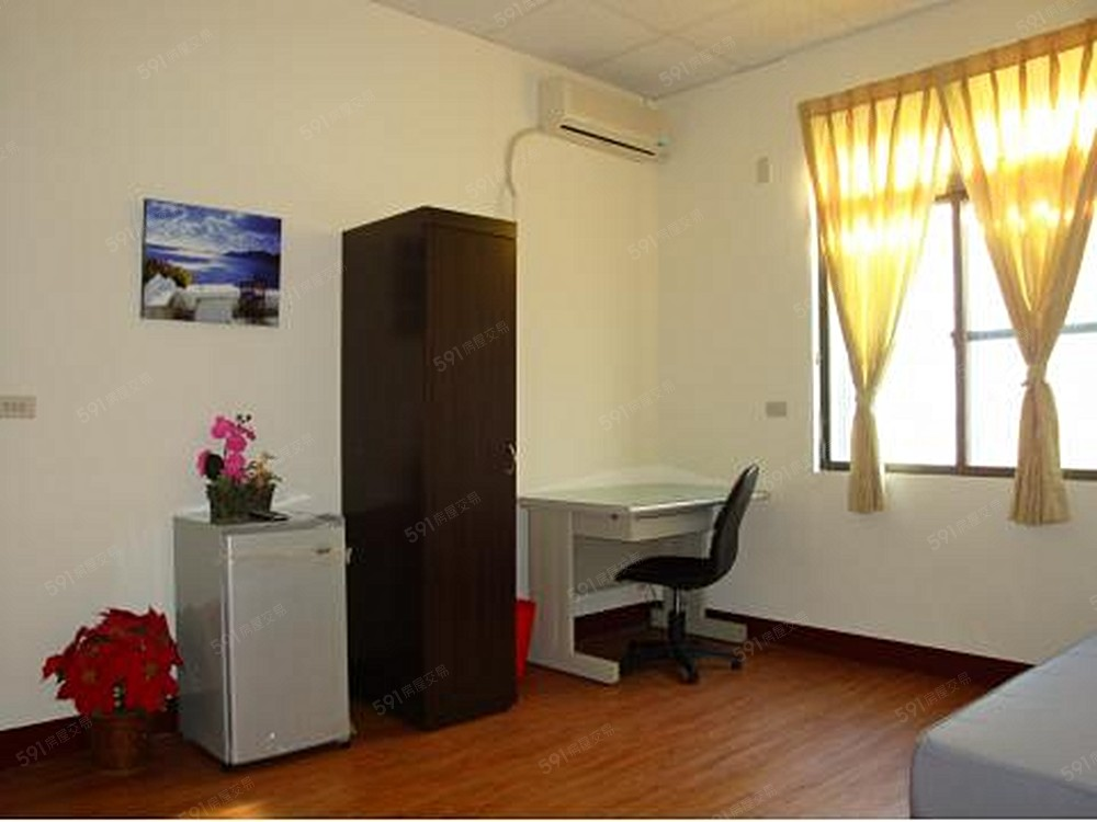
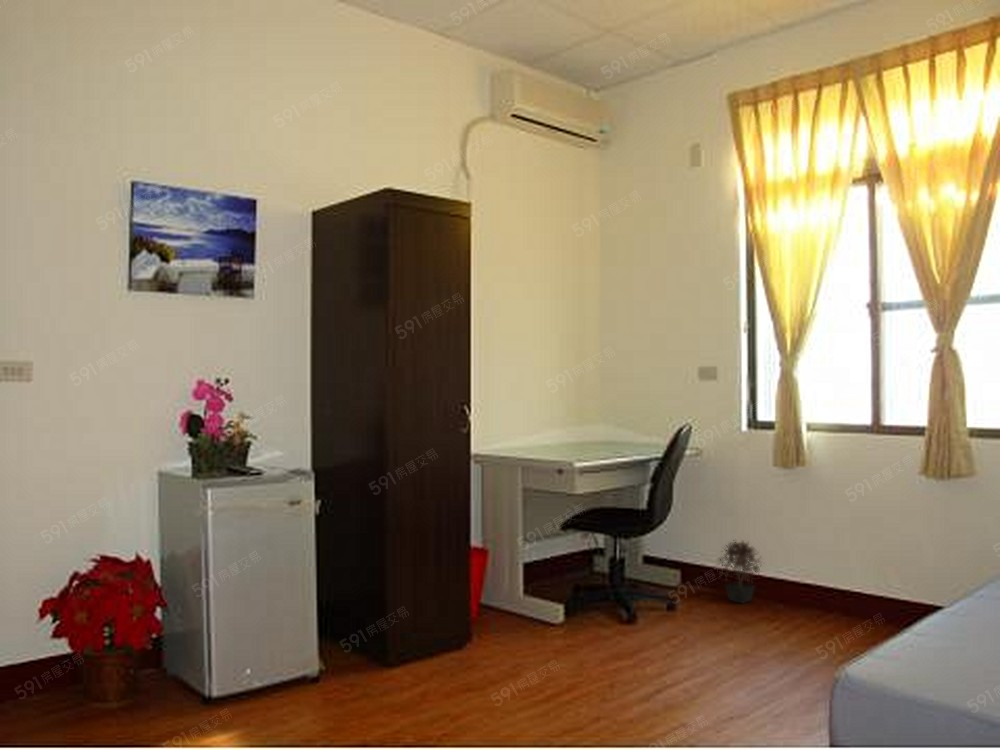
+ potted plant [715,538,765,605]
